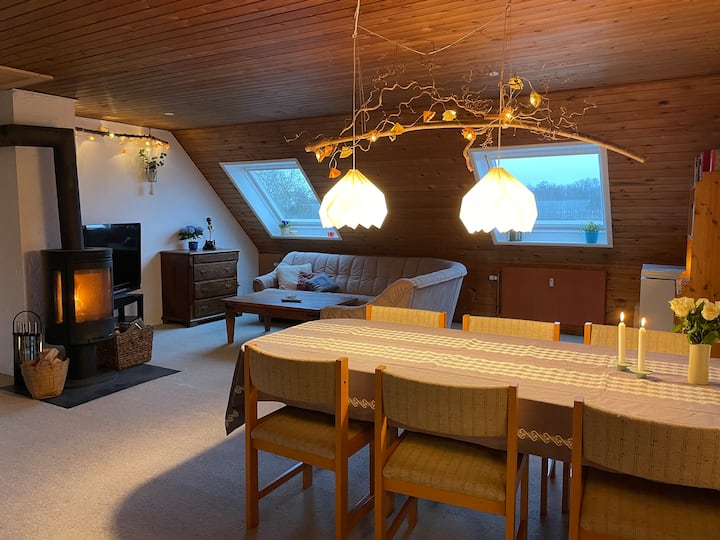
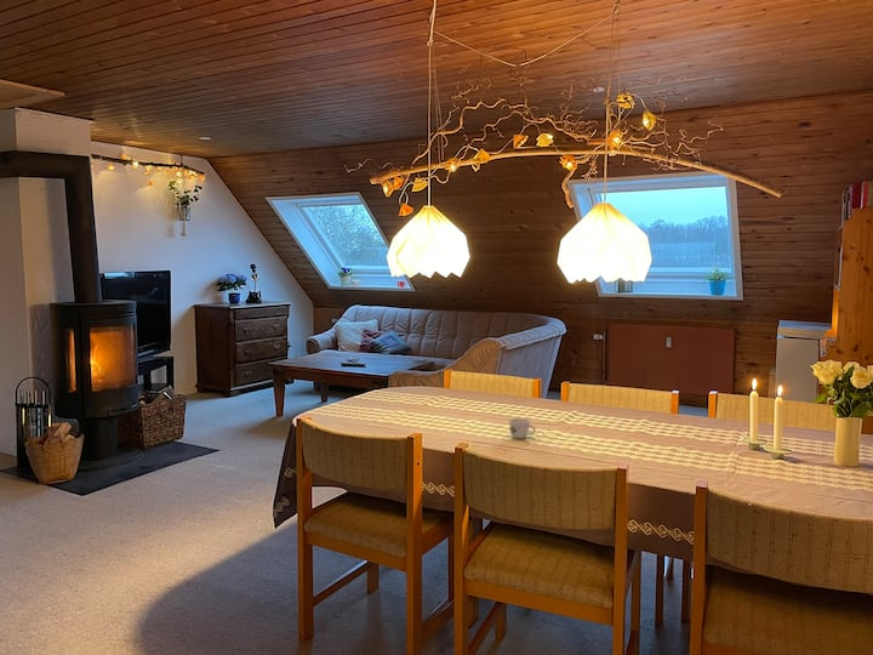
+ teacup [507,417,537,440]
